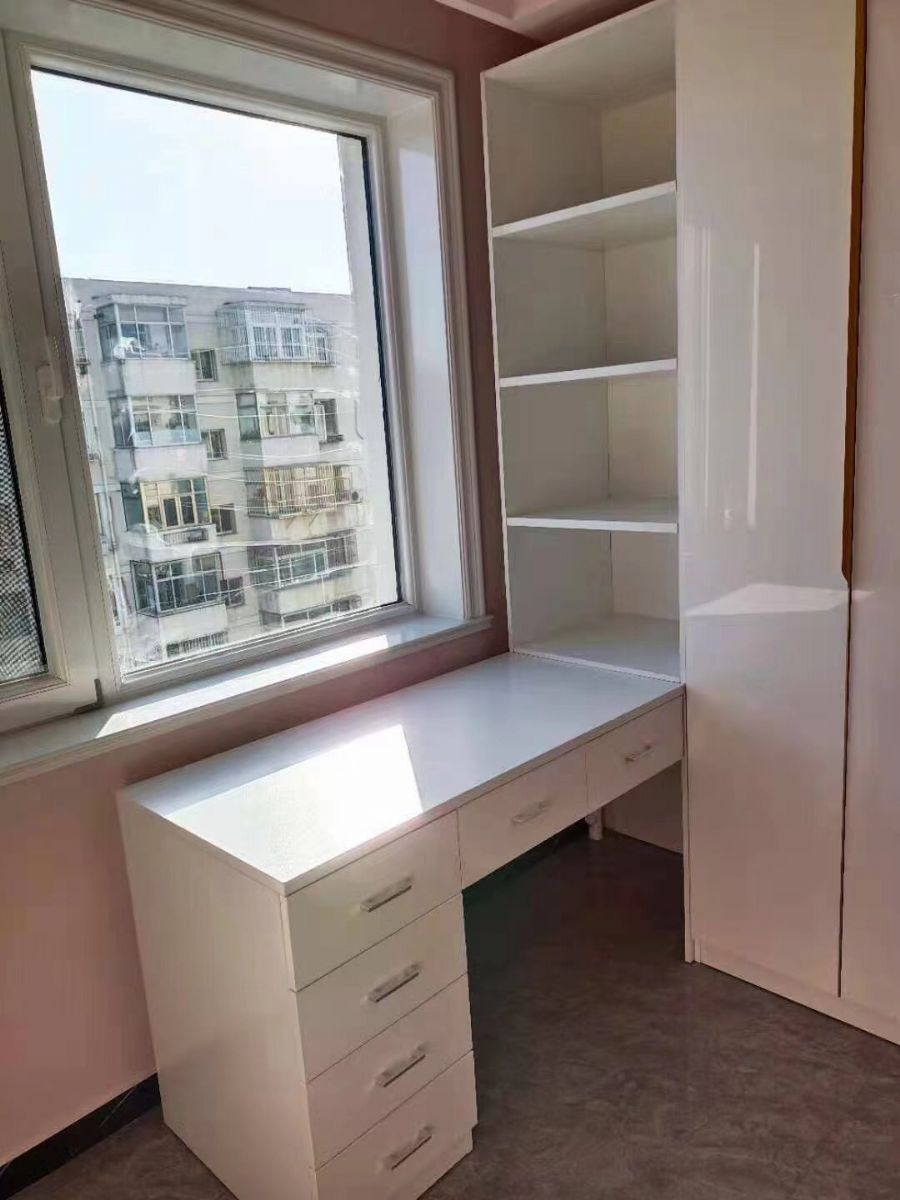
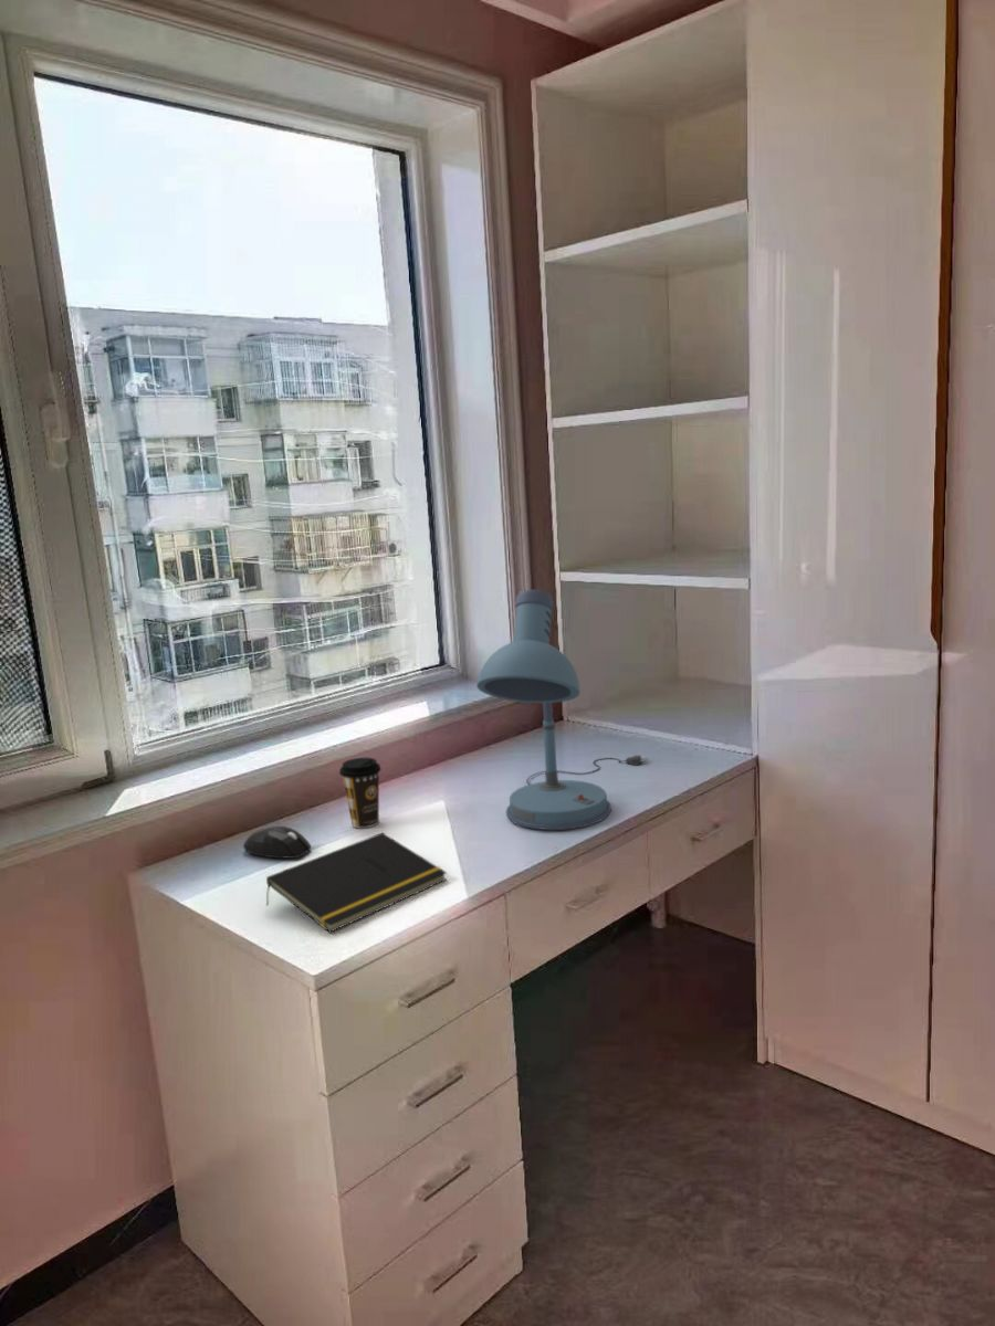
+ coffee cup [338,757,383,829]
+ desk lamp [475,589,649,831]
+ notepad [265,832,448,934]
+ mouse [242,825,312,859]
